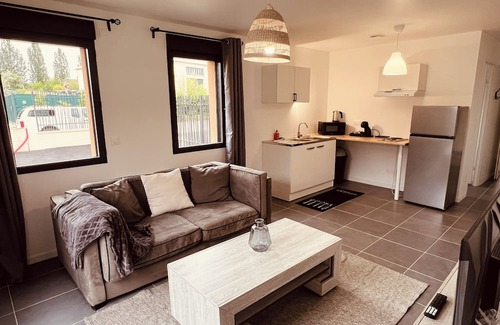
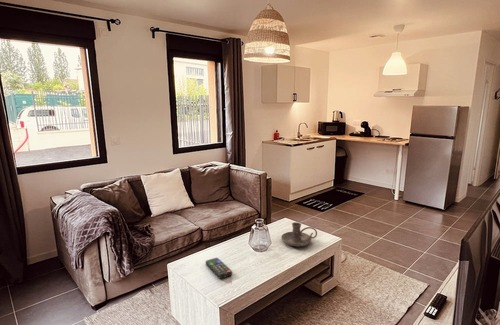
+ candle holder [280,221,318,247]
+ remote control [205,257,233,280]
